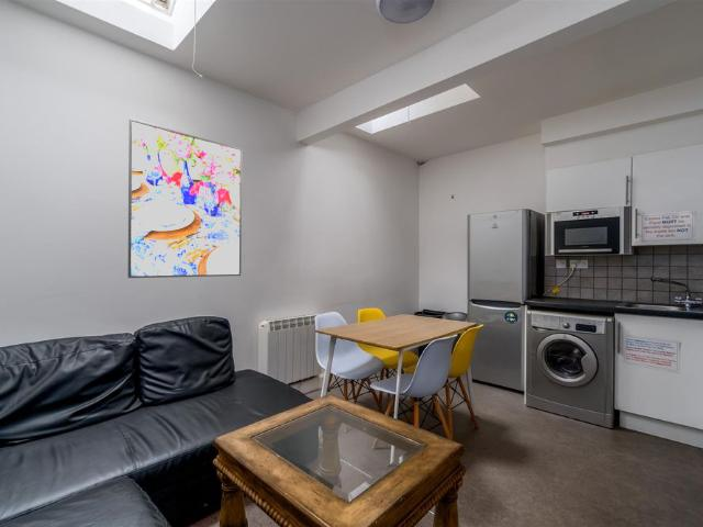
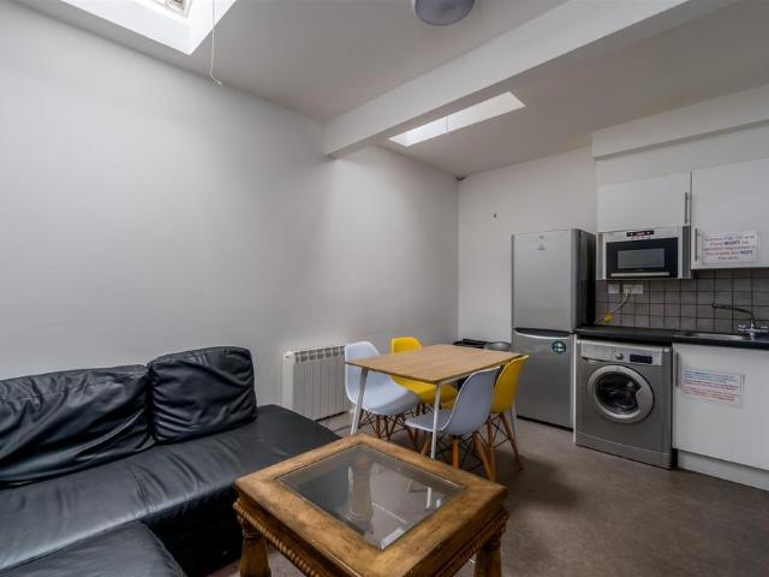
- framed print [126,117,243,279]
